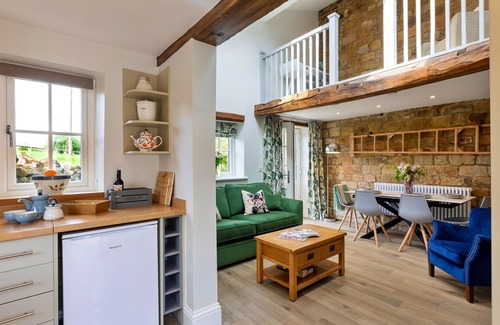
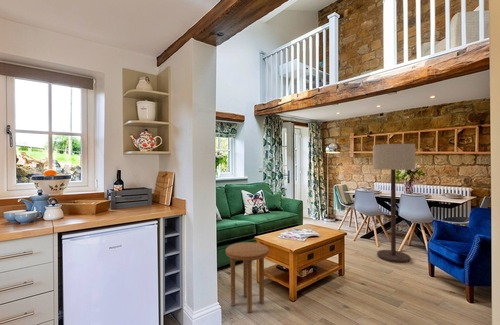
+ side table [225,241,270,314]
+ floor lamp [372,143,416,264]
